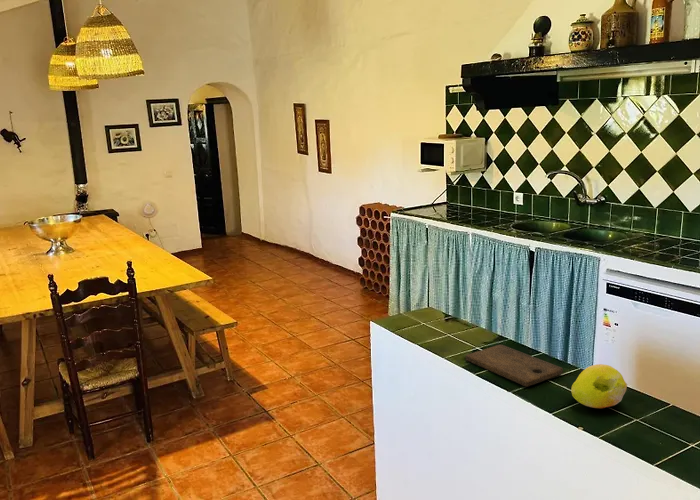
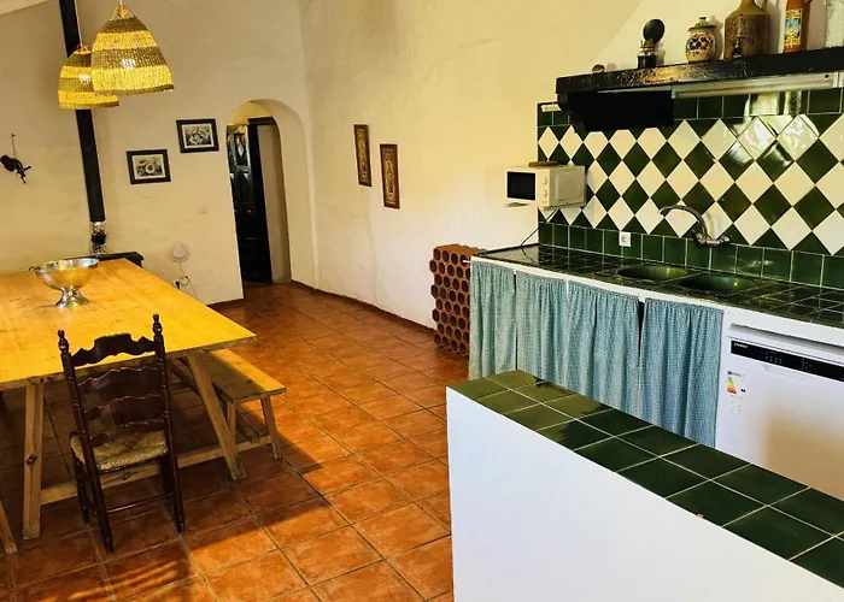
- cutting board [465,344,564,388]
- fruit [570,363,628,409]
